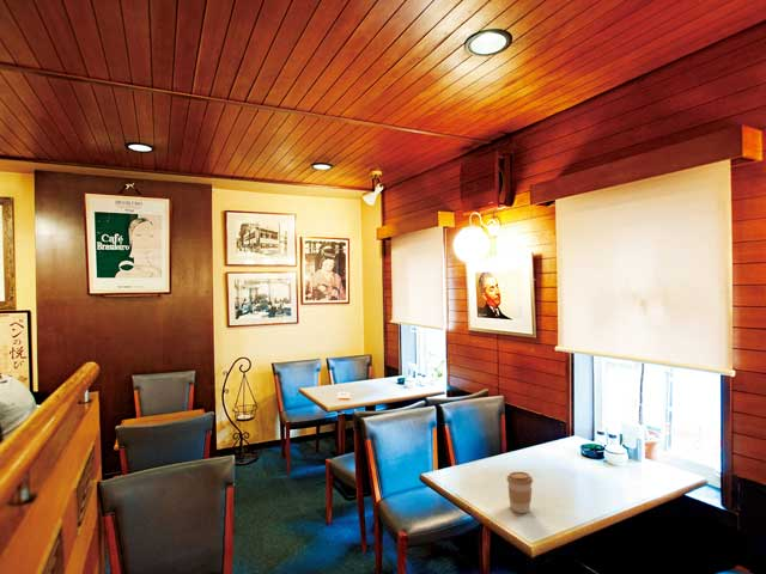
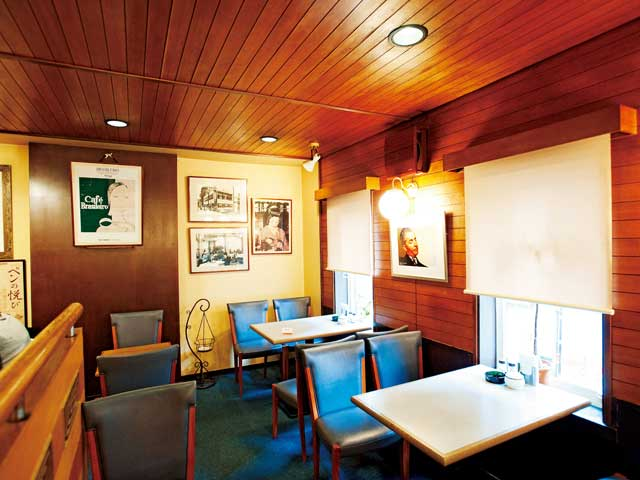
- coffee cup [505,471,534,514]
